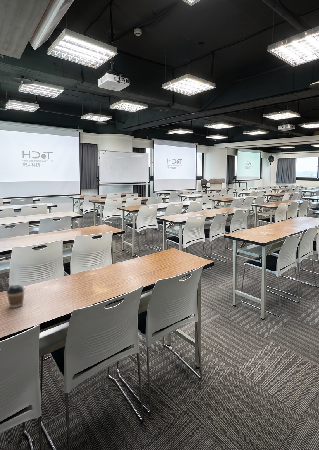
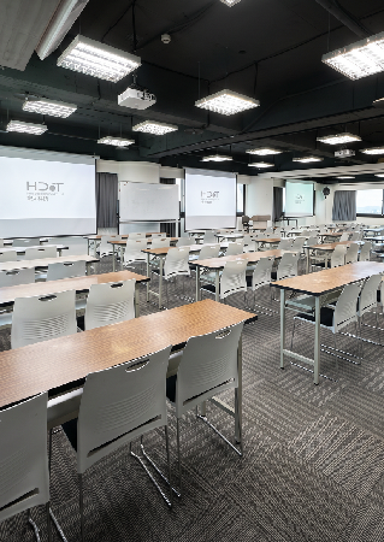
- coffee cup [5,284,25,309]
